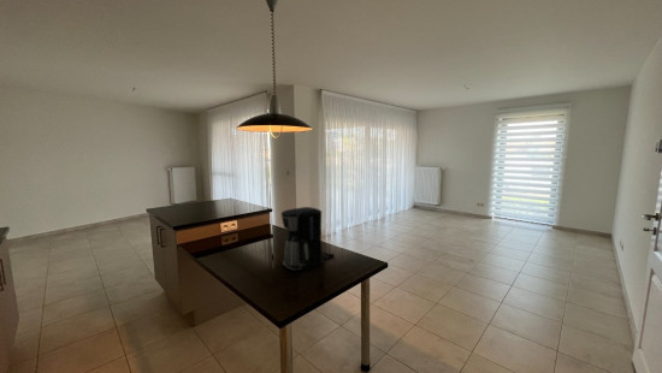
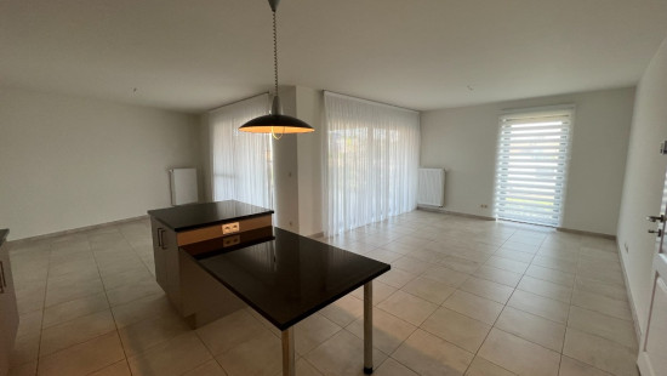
- coffee maker [280,206,336,272]
